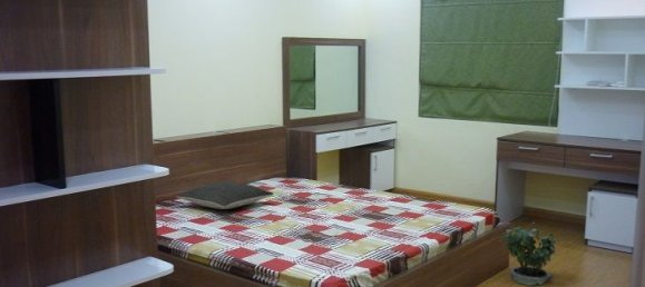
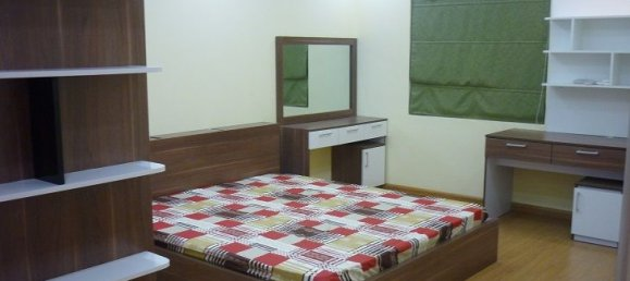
- pillow [174,180,275,210]
- potted plant [499,221,557,287]
